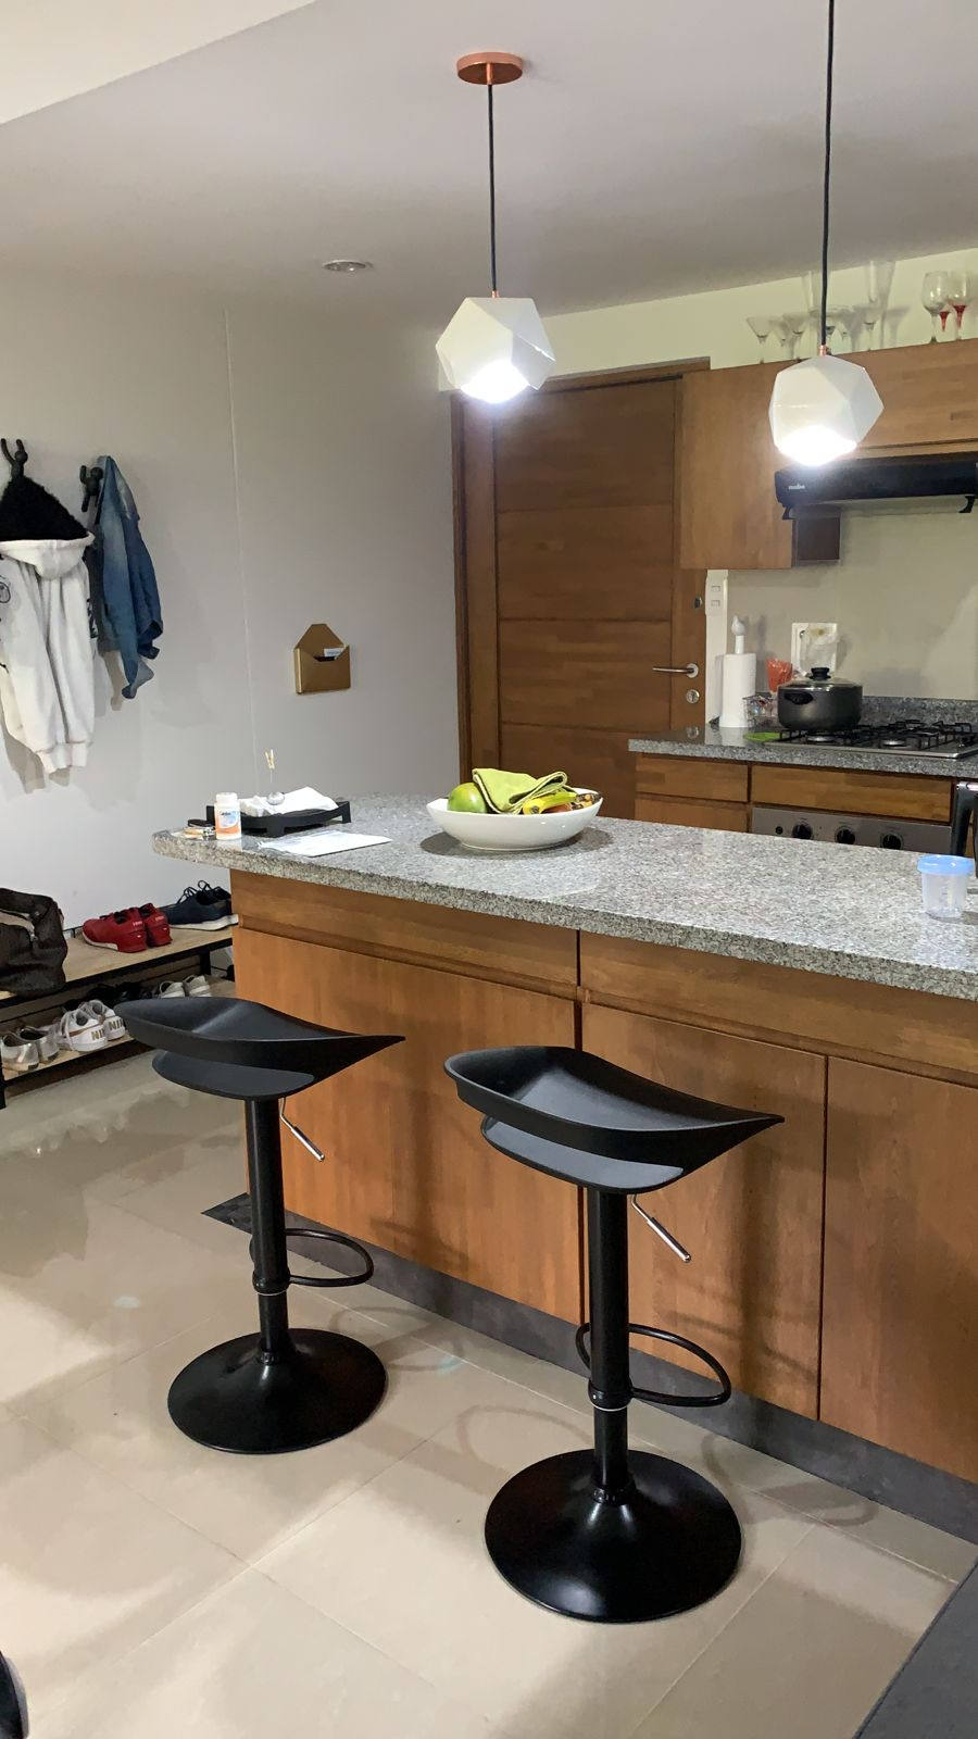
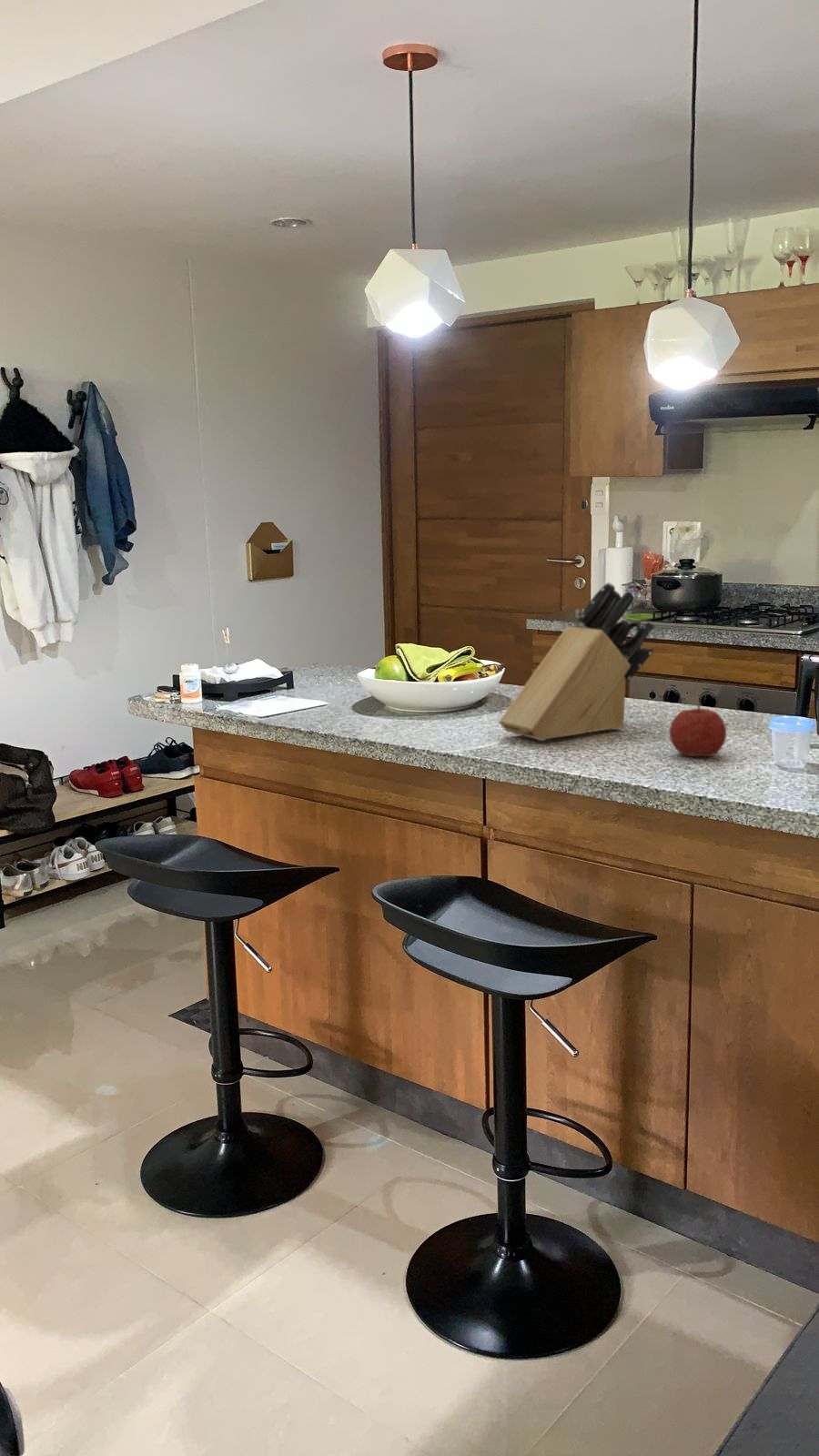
+ fruit [669,702,727,757]
+ knife block [498,581,656,742]
